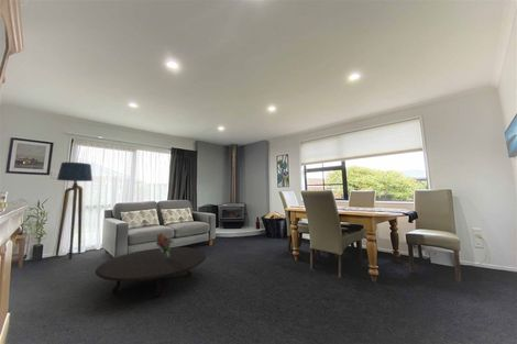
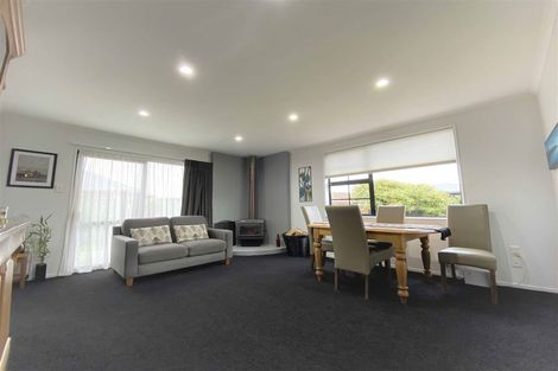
- table [95,246,207,298]
- bouquet [155,232,175,258]
- floor lamp [54,162,94,259]
